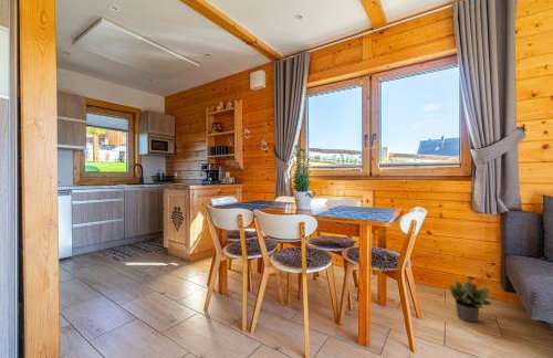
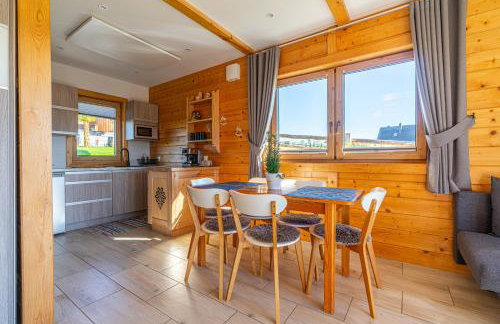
- potted plant [447,277,502,324]
